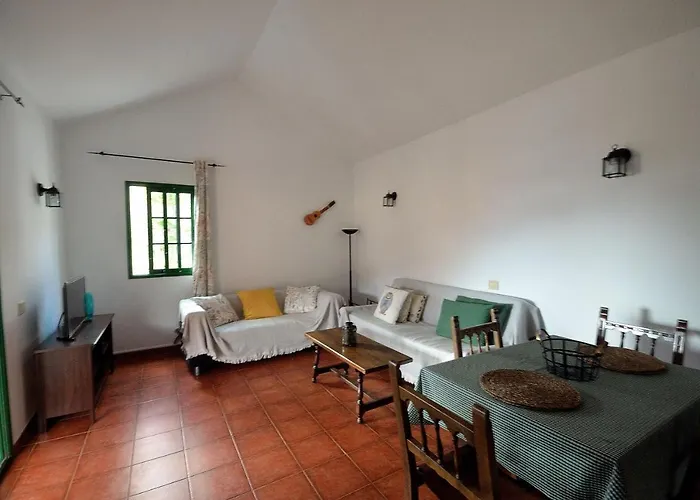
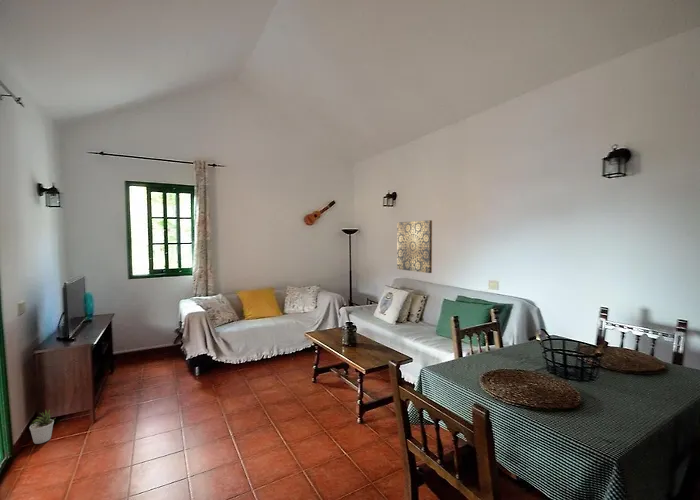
+ wall art [396,219,433,274]
+ potted plant [29,408,55,445]
